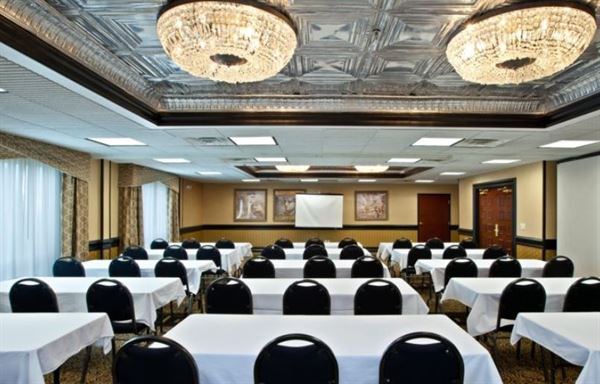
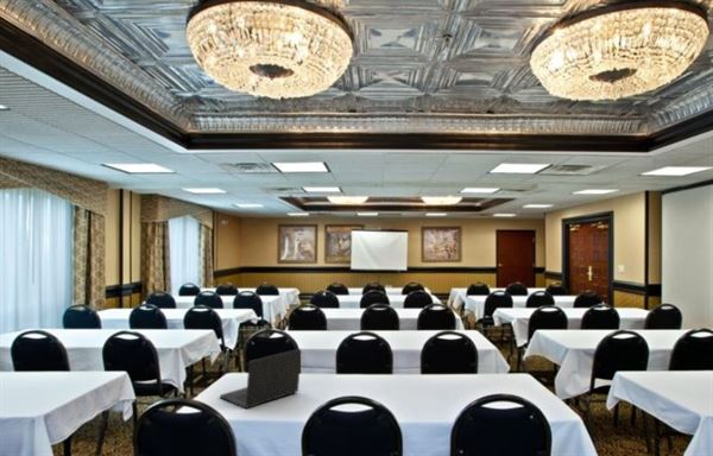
+ laptop [219,348,302,410]
